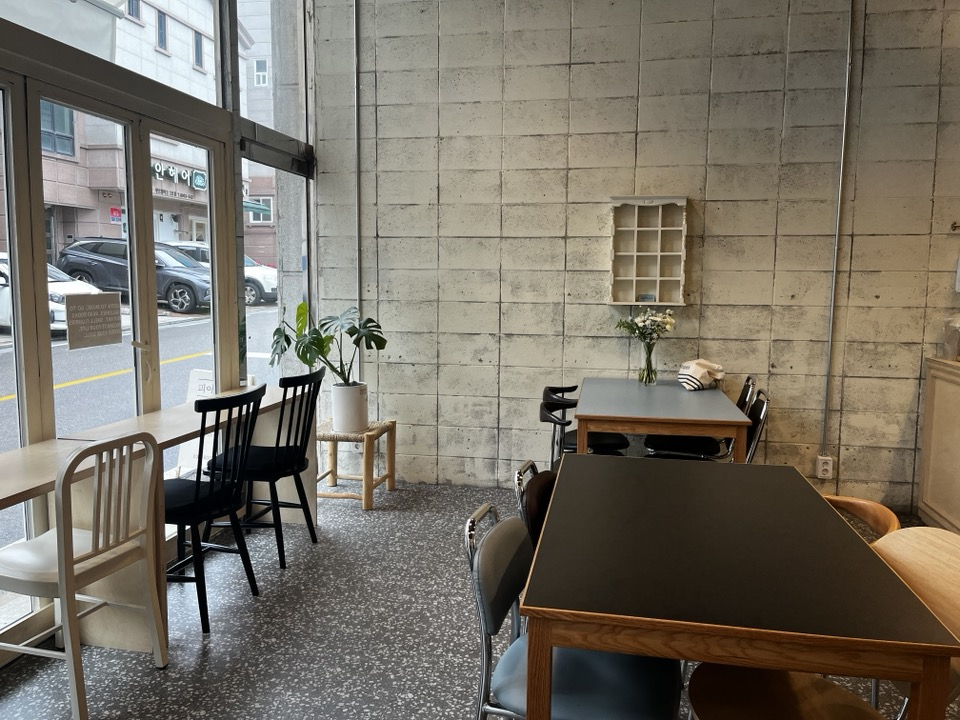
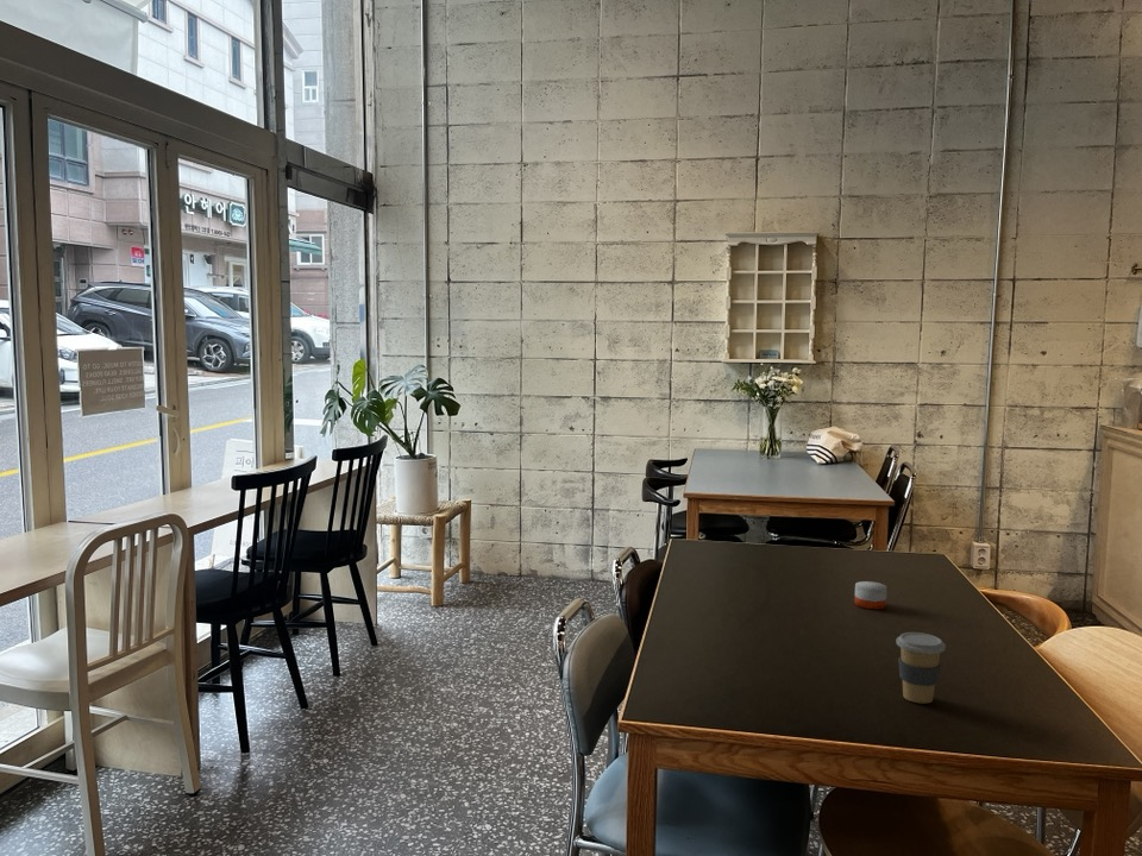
+ coffee cup [895,631,947,705]
+ candle [853,580,887,610]
